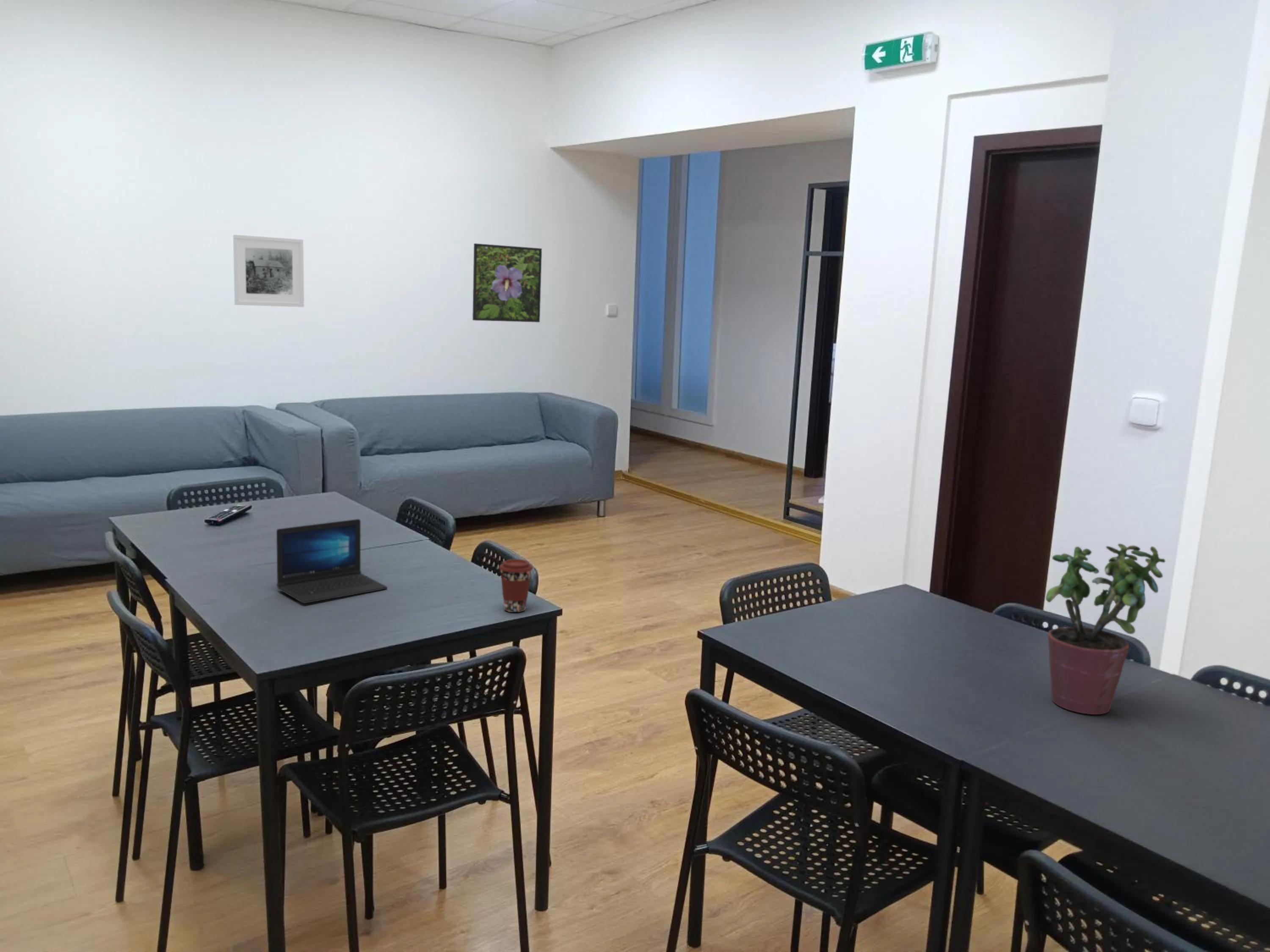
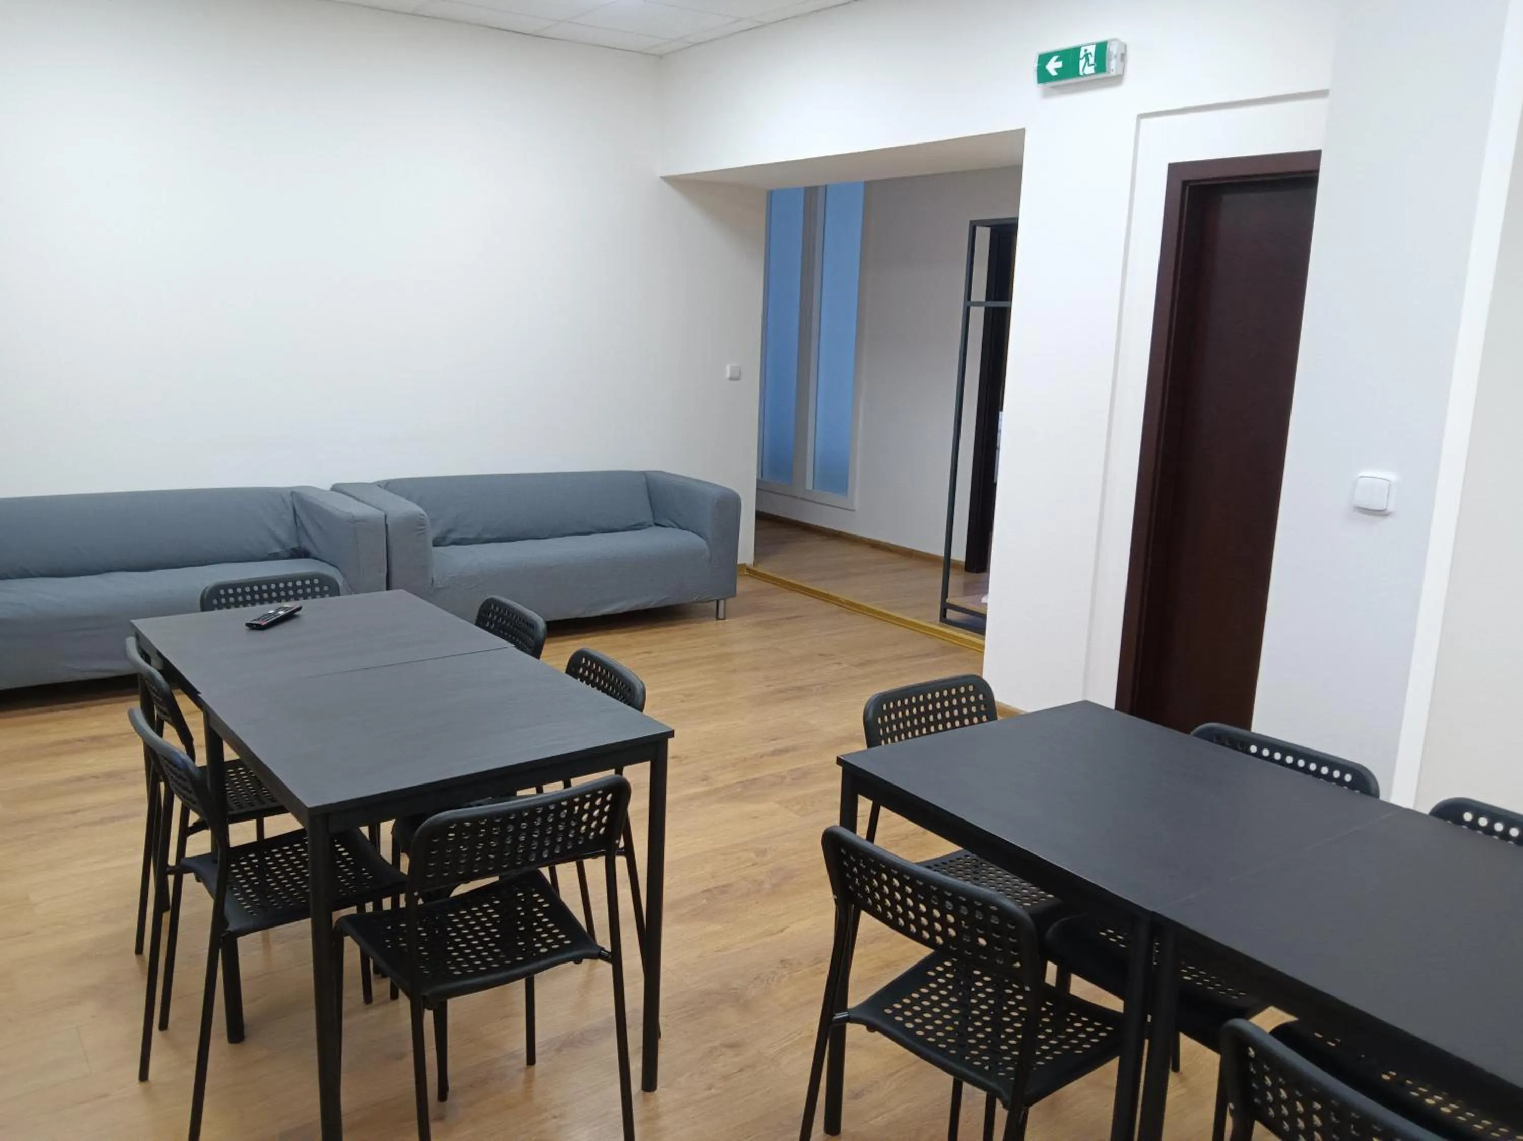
- laptop [276,519,388,604]
- coffee cup [499,559,533,613]
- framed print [472,243,542,323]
- potted plant [1045,543,1165,715]
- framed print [232,234,305,308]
